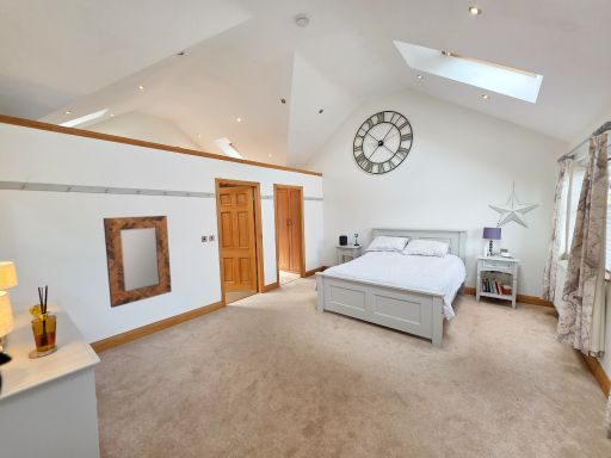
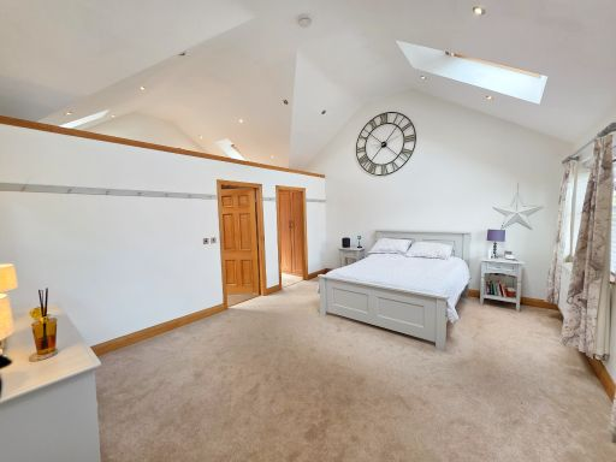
- home mirror [103,215,173,309]
